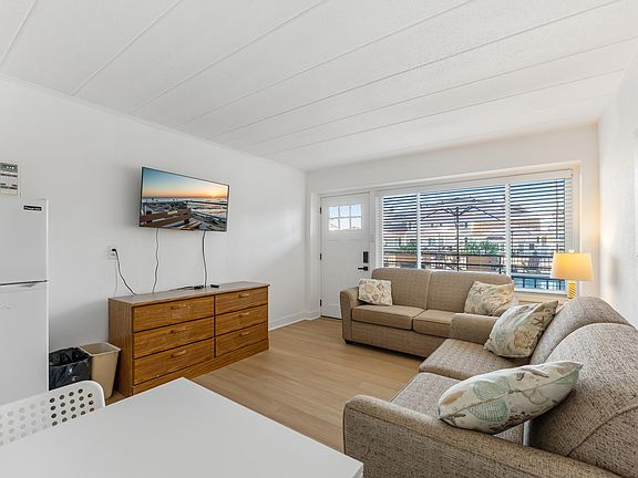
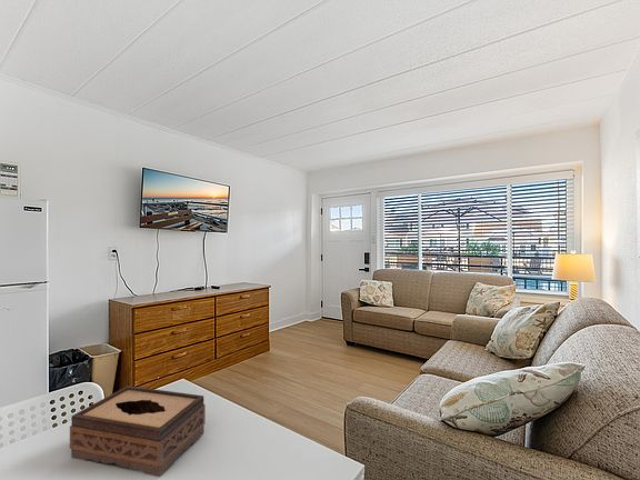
+ tissue box [69,384,207,478]
